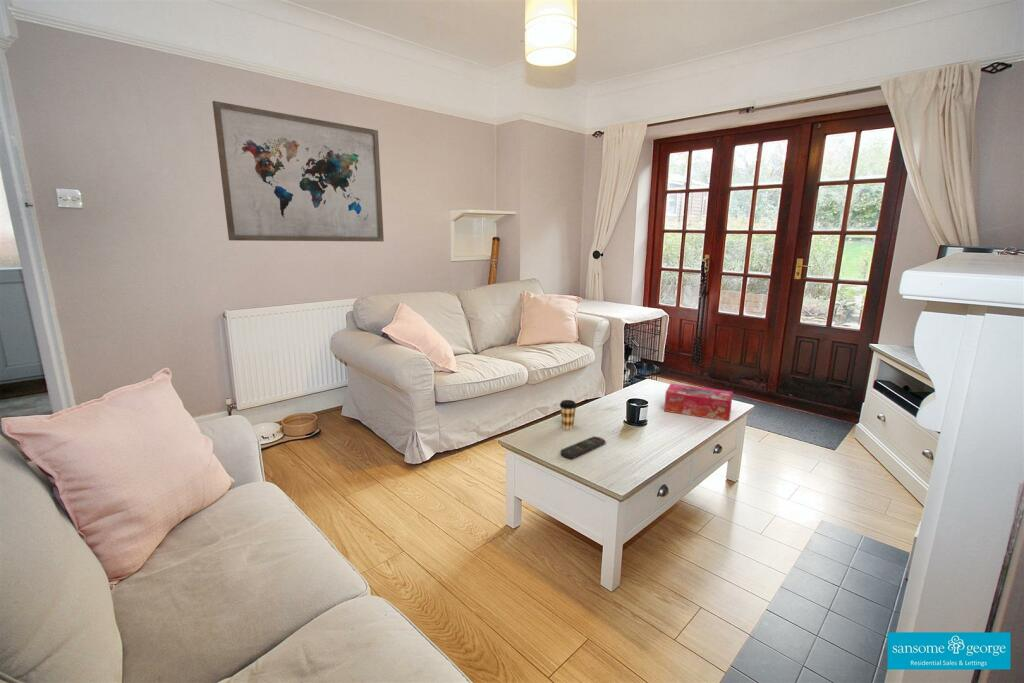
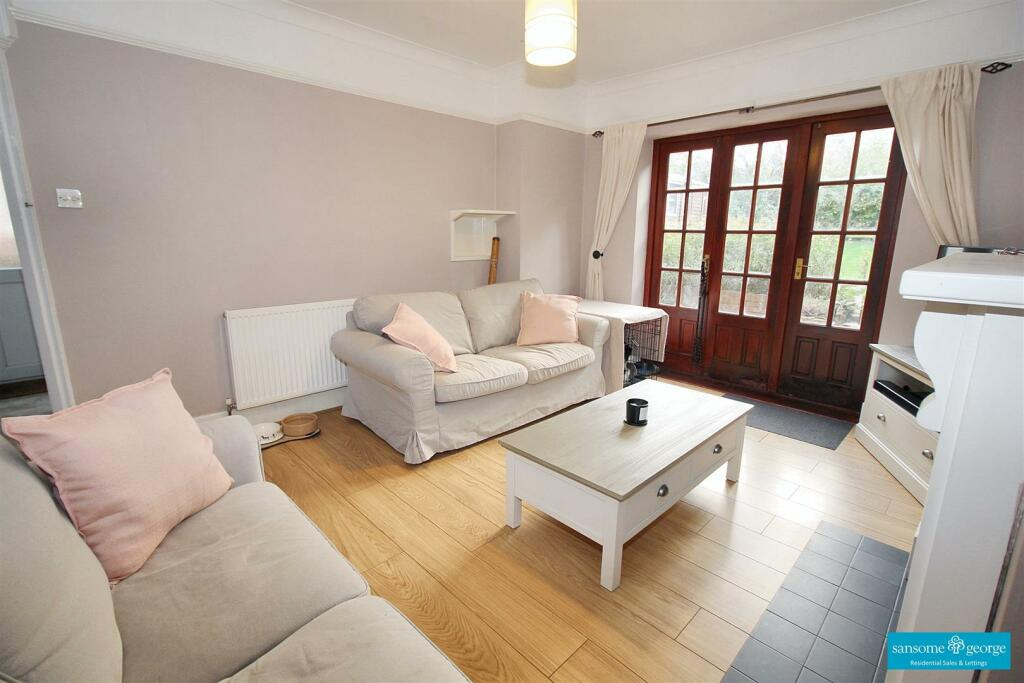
- remote control [560,435,607,460]
- wall art [211,100,385,243]
- tissue box [663,383,734,422]
- coffee cup [559,399,578,430]
